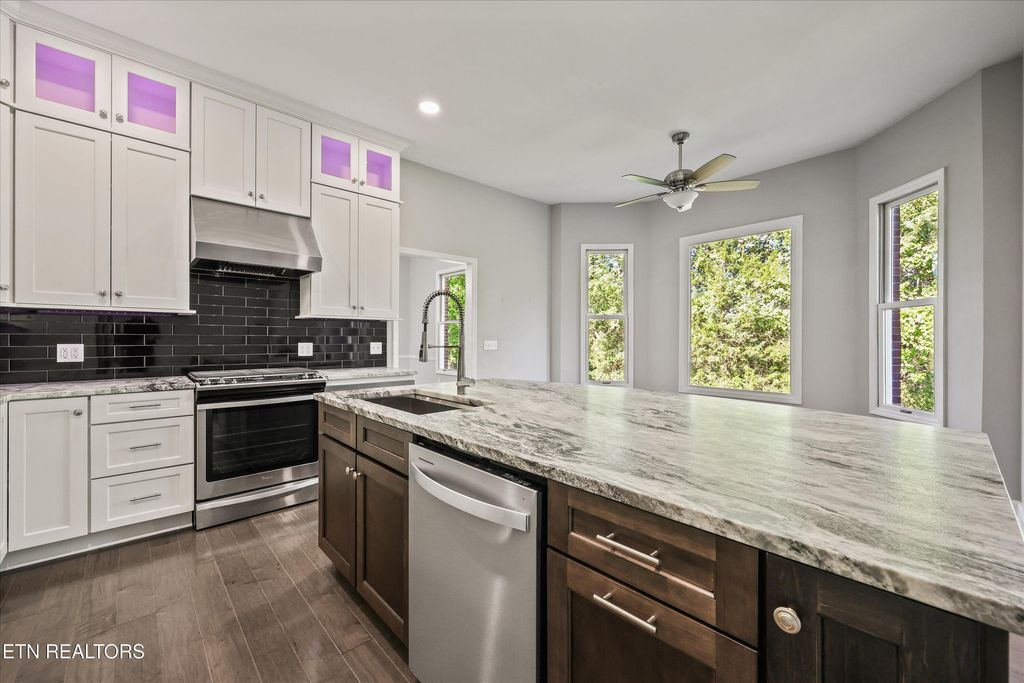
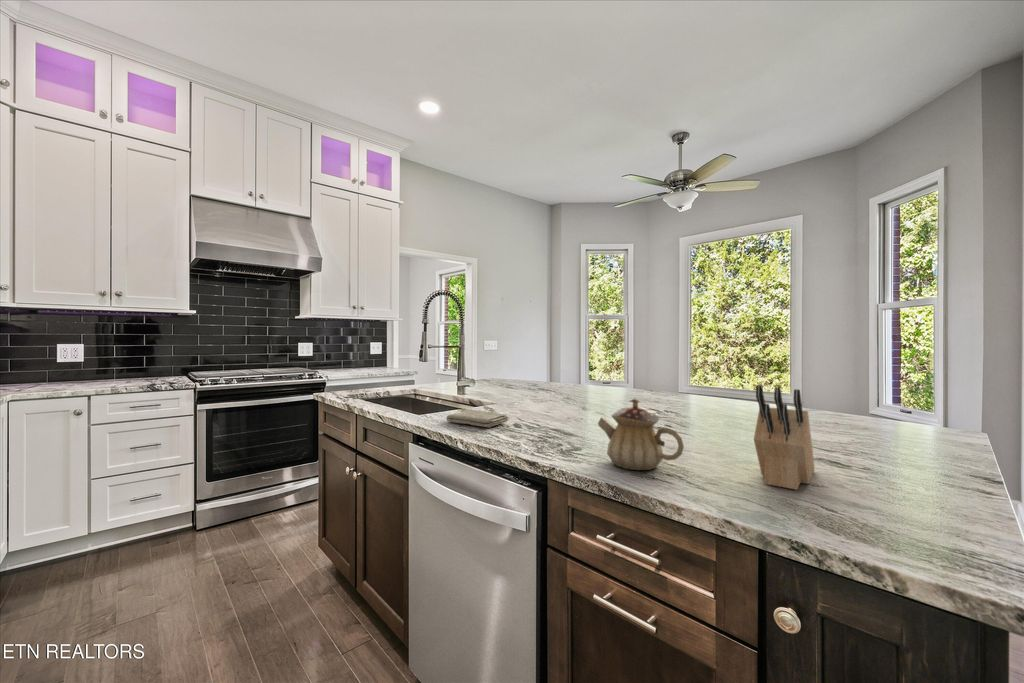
+ knife block [753,384,816,491]
+ washcloth [445,409,509,428]
+ teapot [597,397,685,471]
